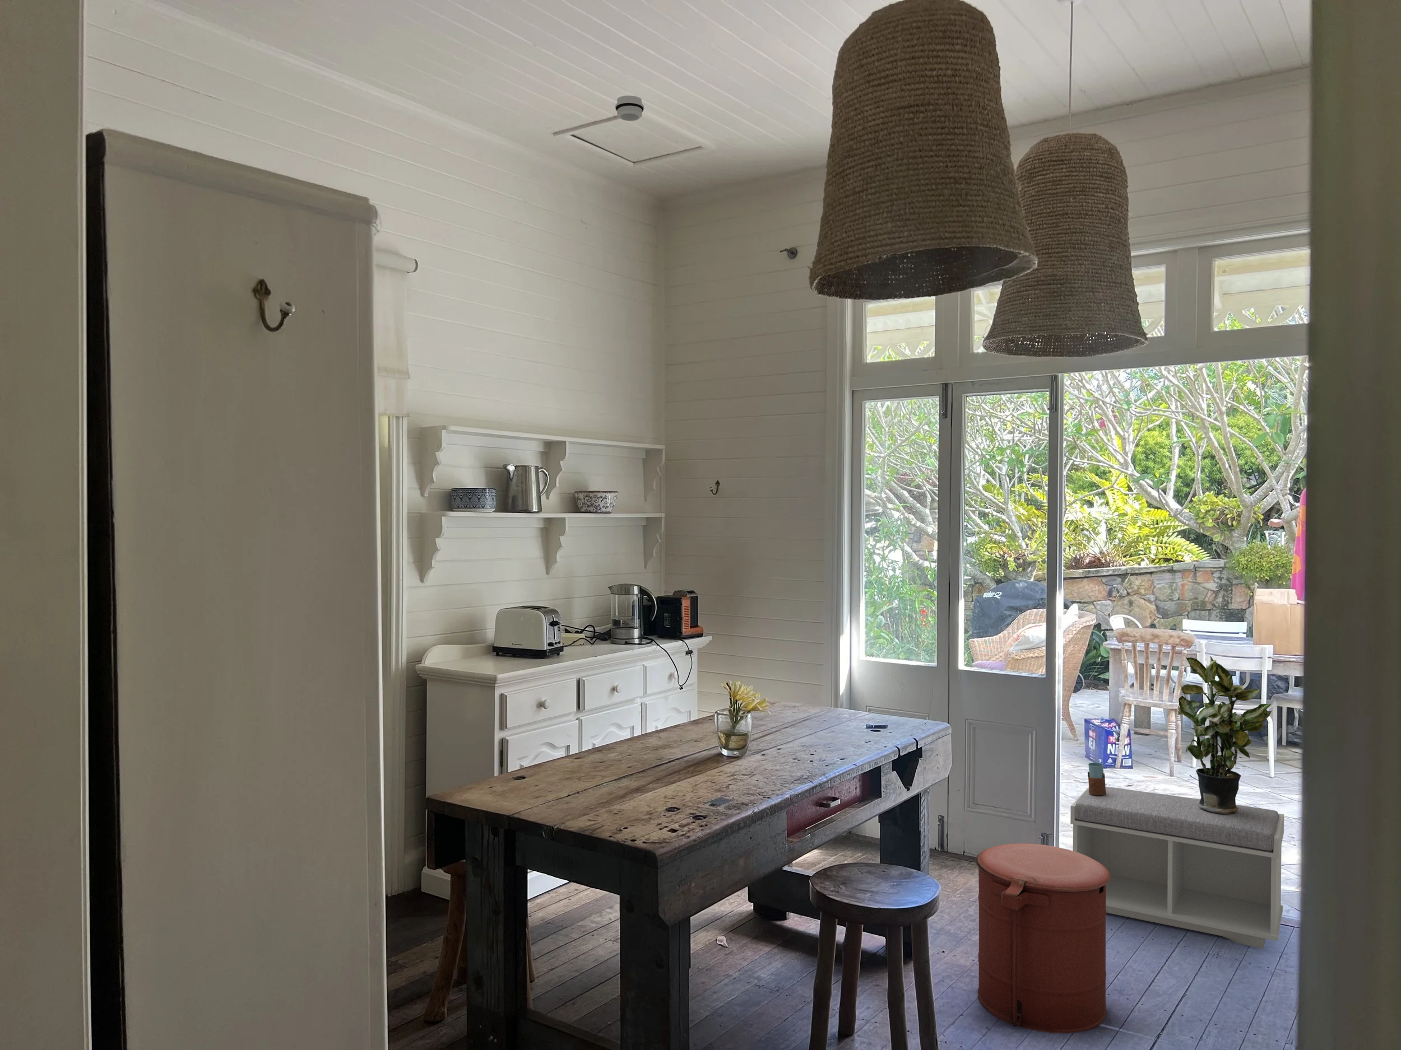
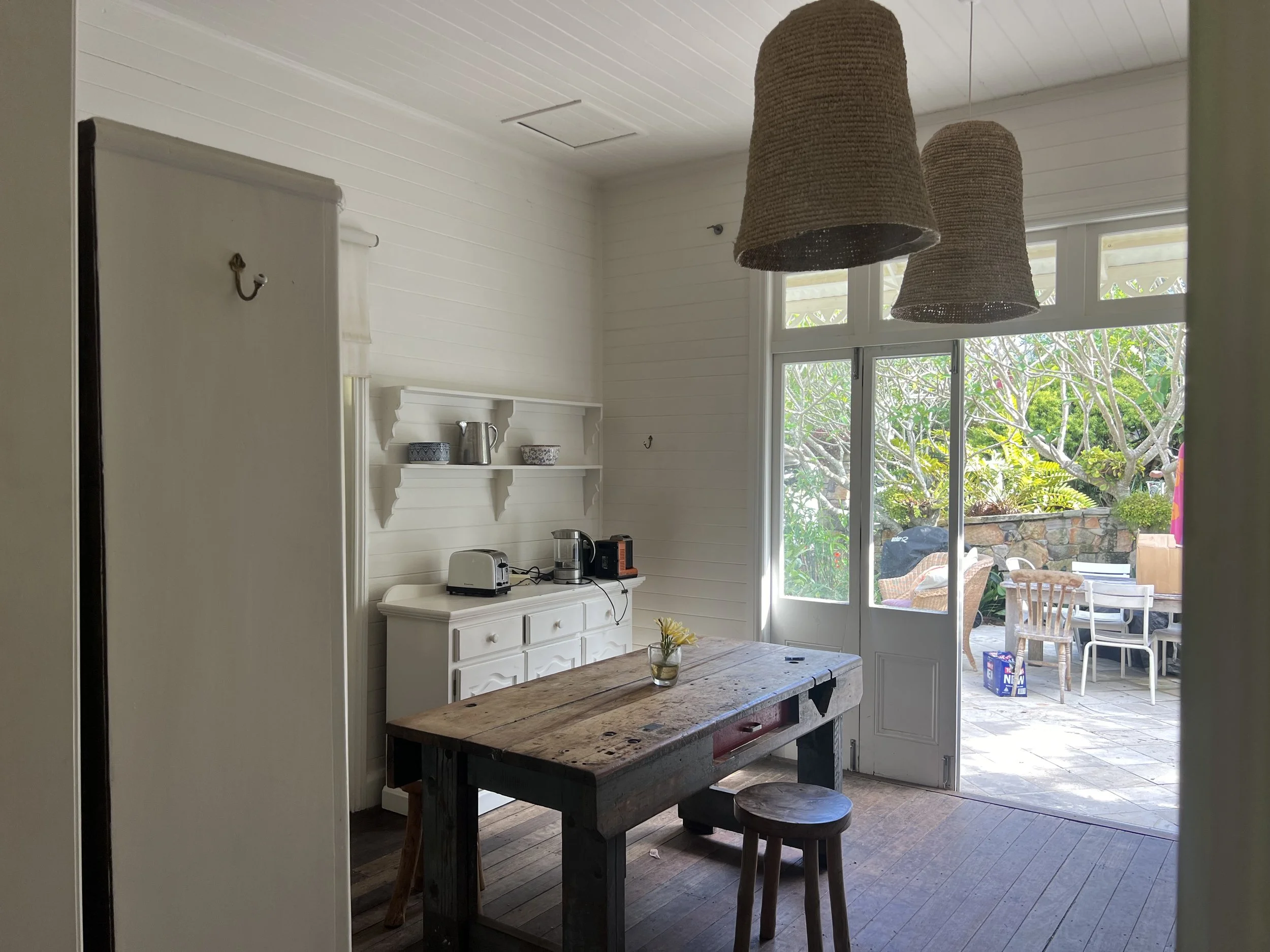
- drinking glass [1088,762,1106,795]
- smoke detector [614,95,644,121]
- trash can [975,843,1111,1033]
- potted plant [1177,655,1272,814]
- bench [1070,786,1284,950]
